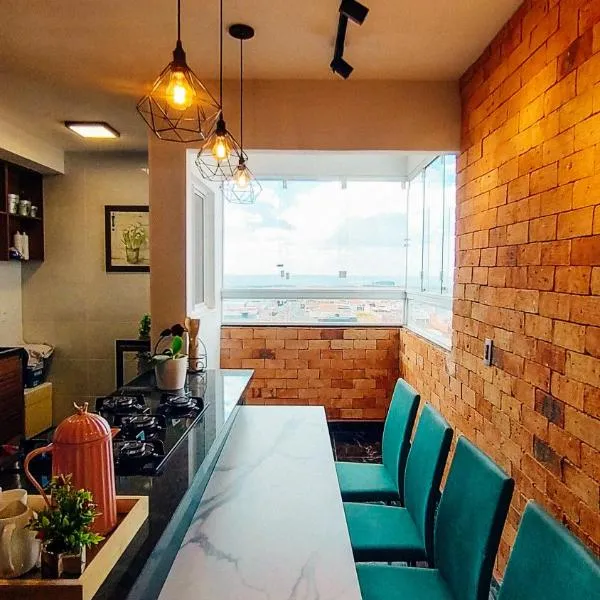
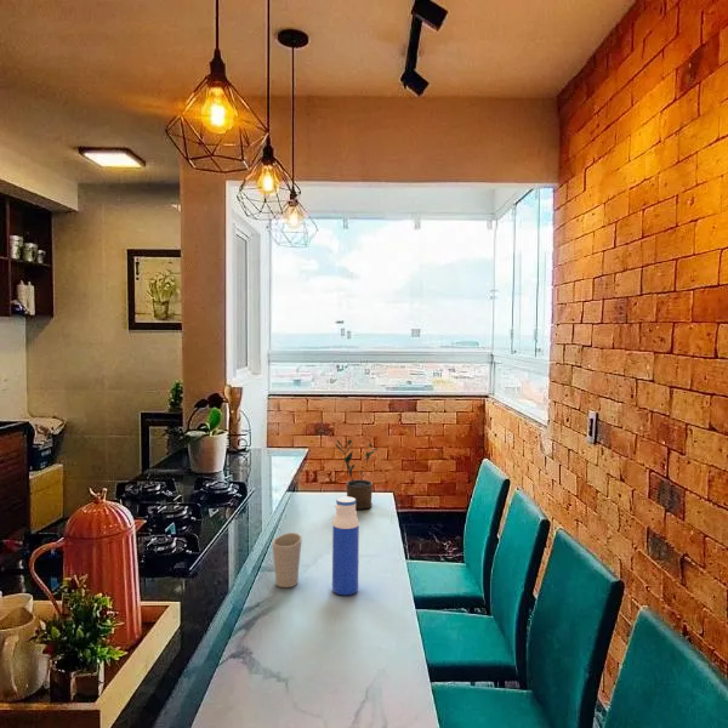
+ water bottle [331,495,360,596]
+ cup [272,531,303,588]
+ potted plant [334,438,379,511]
